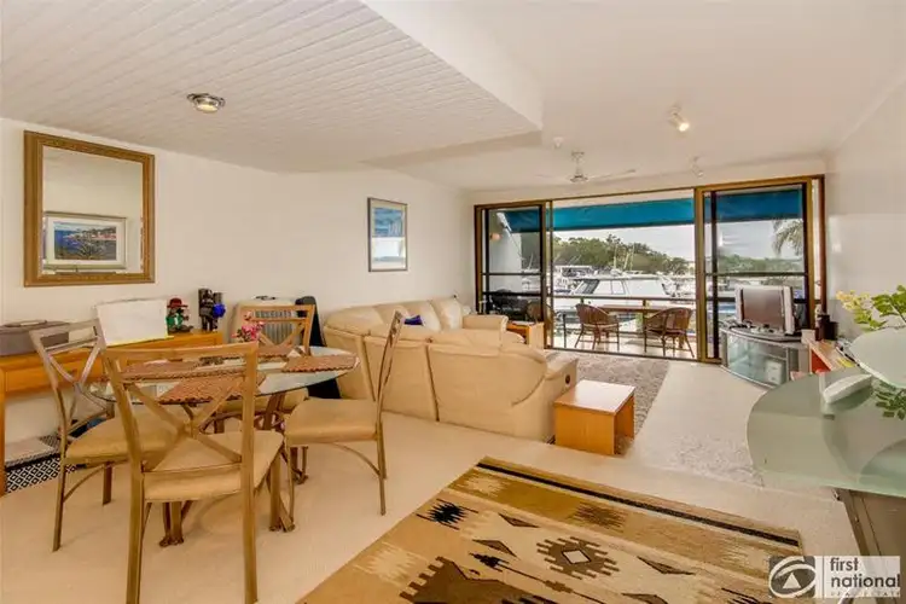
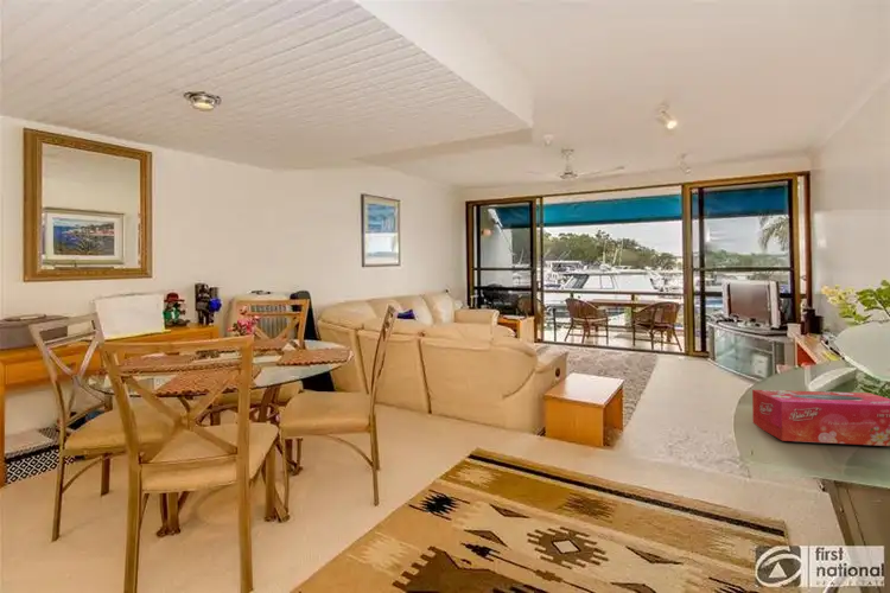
+ tissue box [751,389,890,447]
